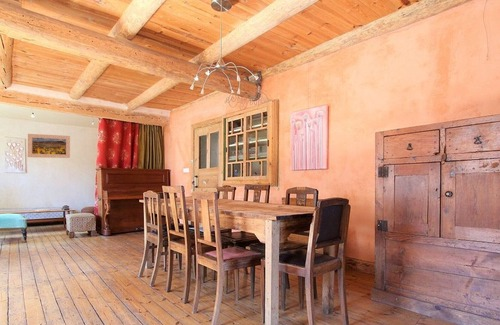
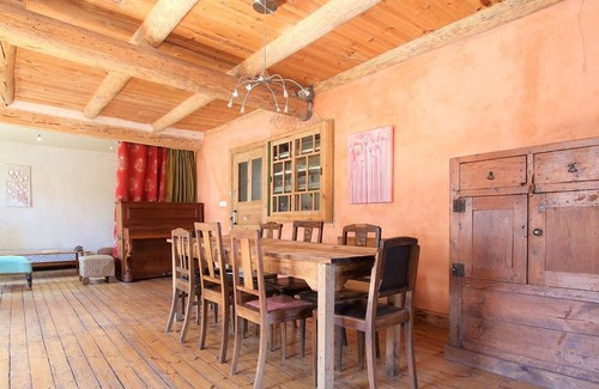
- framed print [27,133,71,159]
